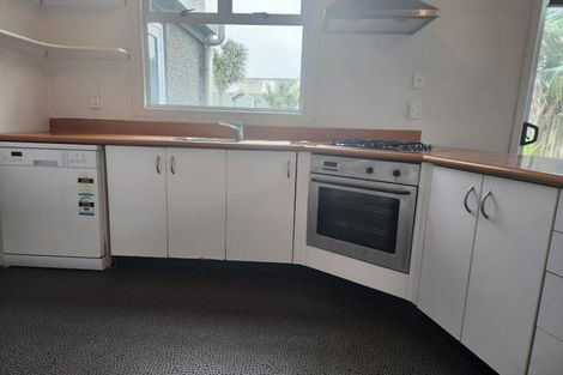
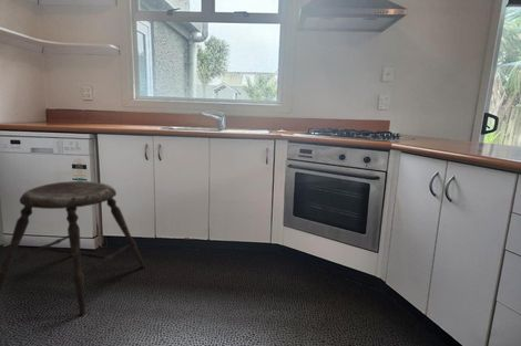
+ stool [0,180,146,317]
